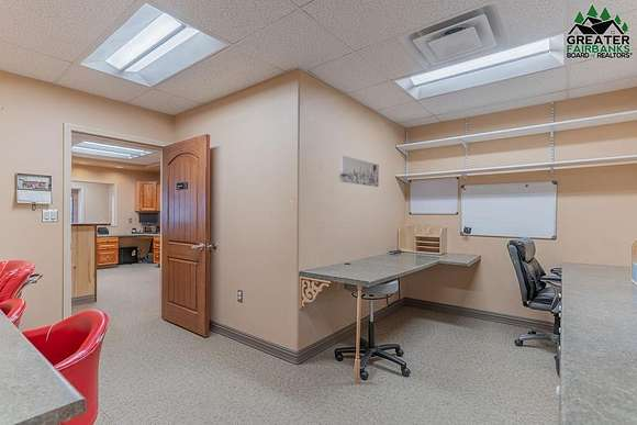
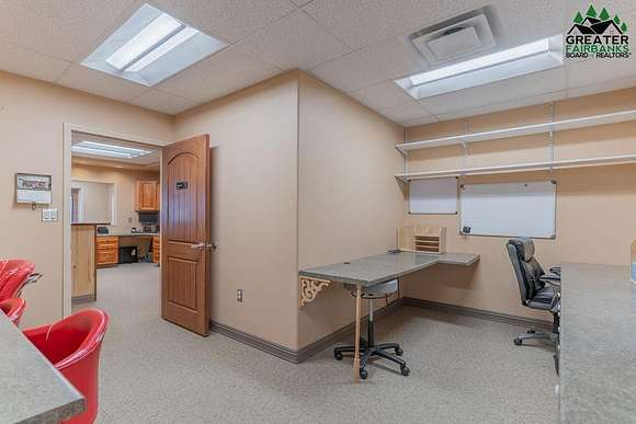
- wall art [338,155,380,188]
